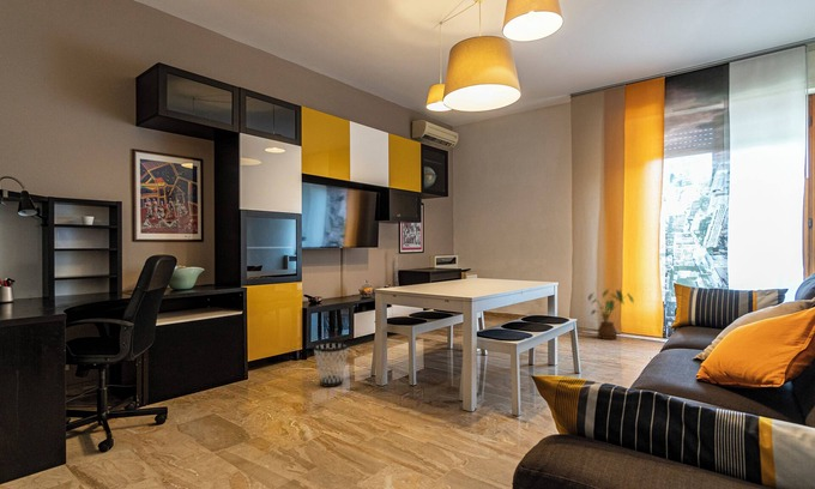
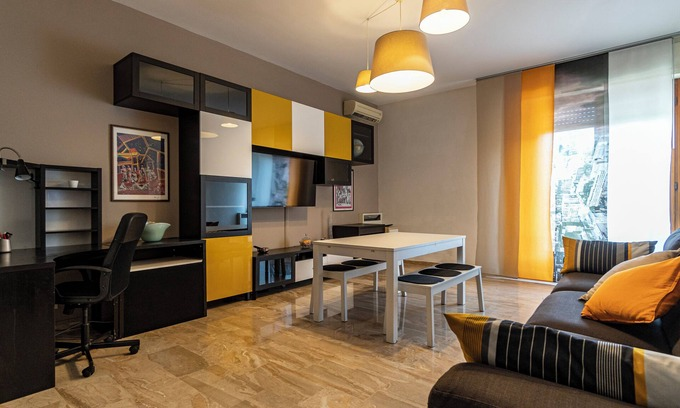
- wastebasket [312,339,350,388]
- house plant [587,288,635,340]
